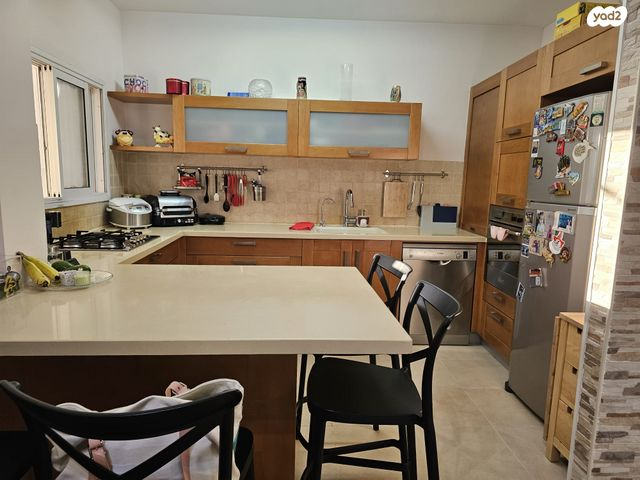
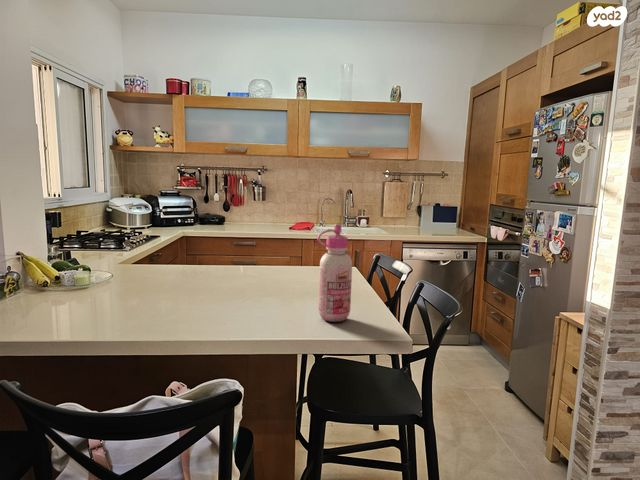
+ glue bottle [316,223,353,323]
